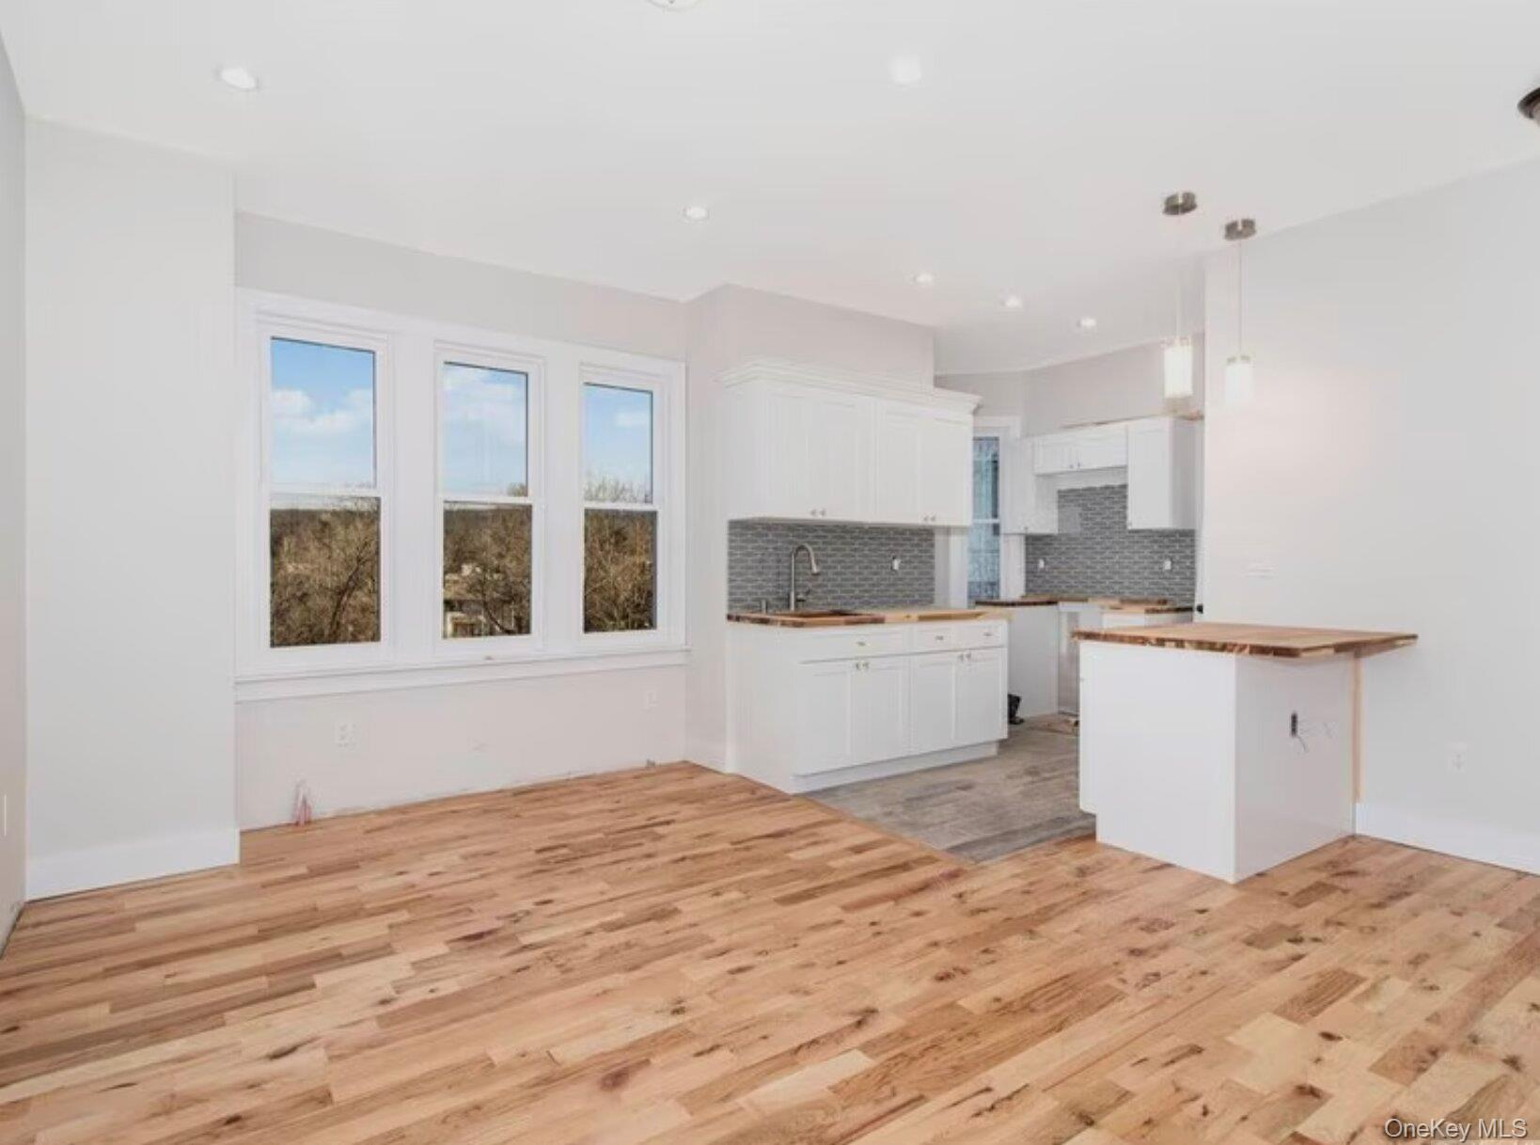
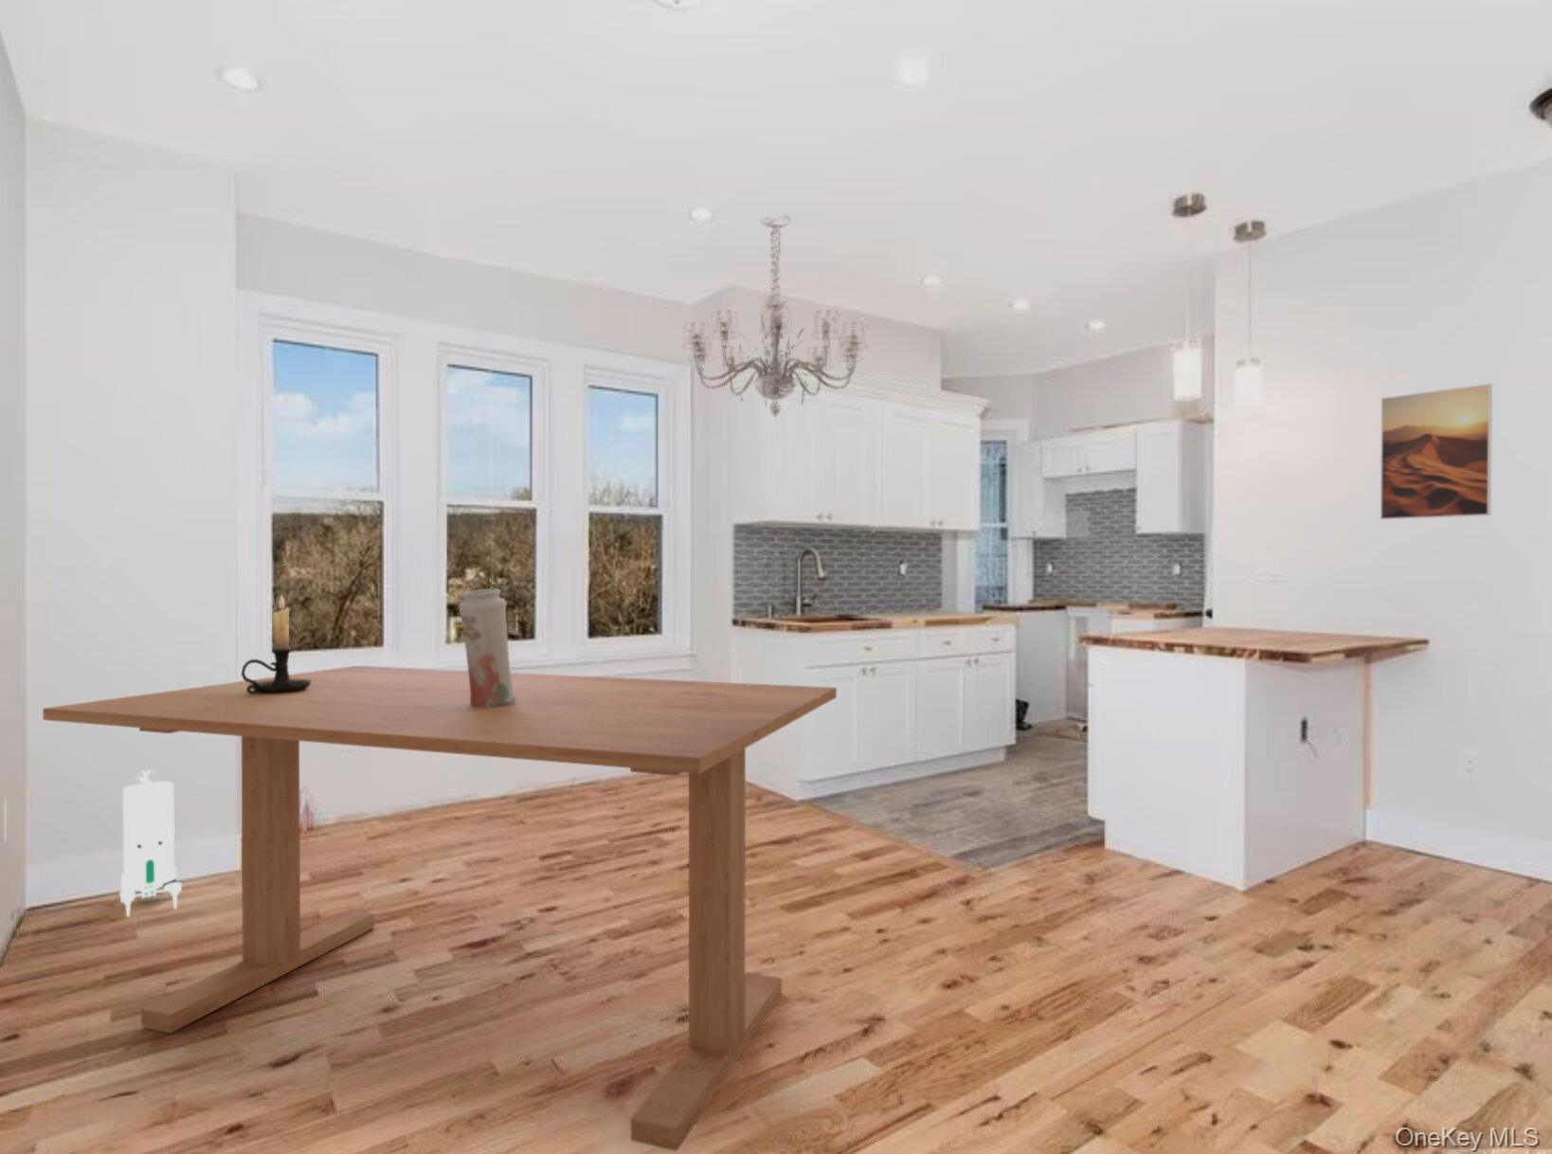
+ toy robot [119,770,183,918]
+ chandelier [681,213,869,418]
+ vase [457,588,518,707]
+ dining table [41,665,838,1152]
+ candle holder [240,593,310,693]
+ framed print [1380,383,1494,520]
